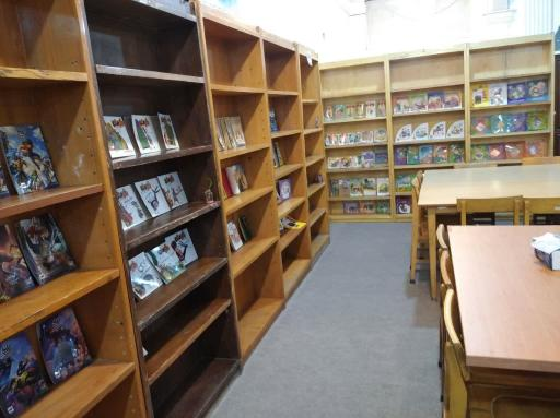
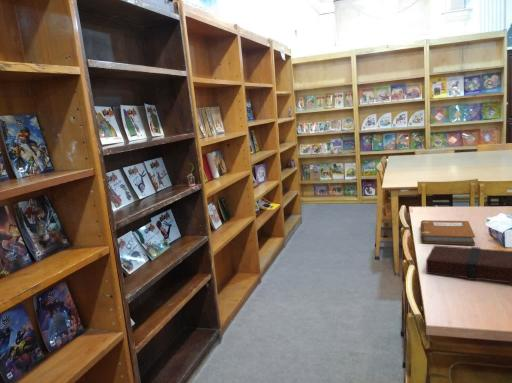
+ book [425,244,512,284]
+ notebook [420,219,476,246]
